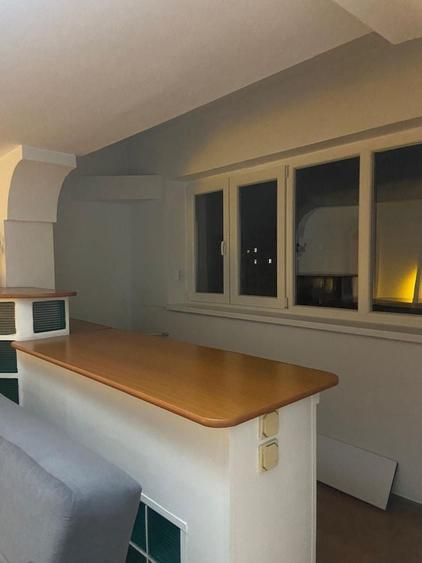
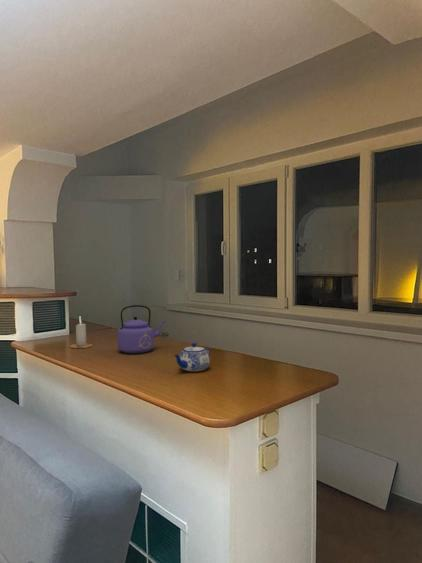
+ teapot [173,342,211,372]
+ kettle [116,304,167,355]
+ candle [69,317,94,349]
